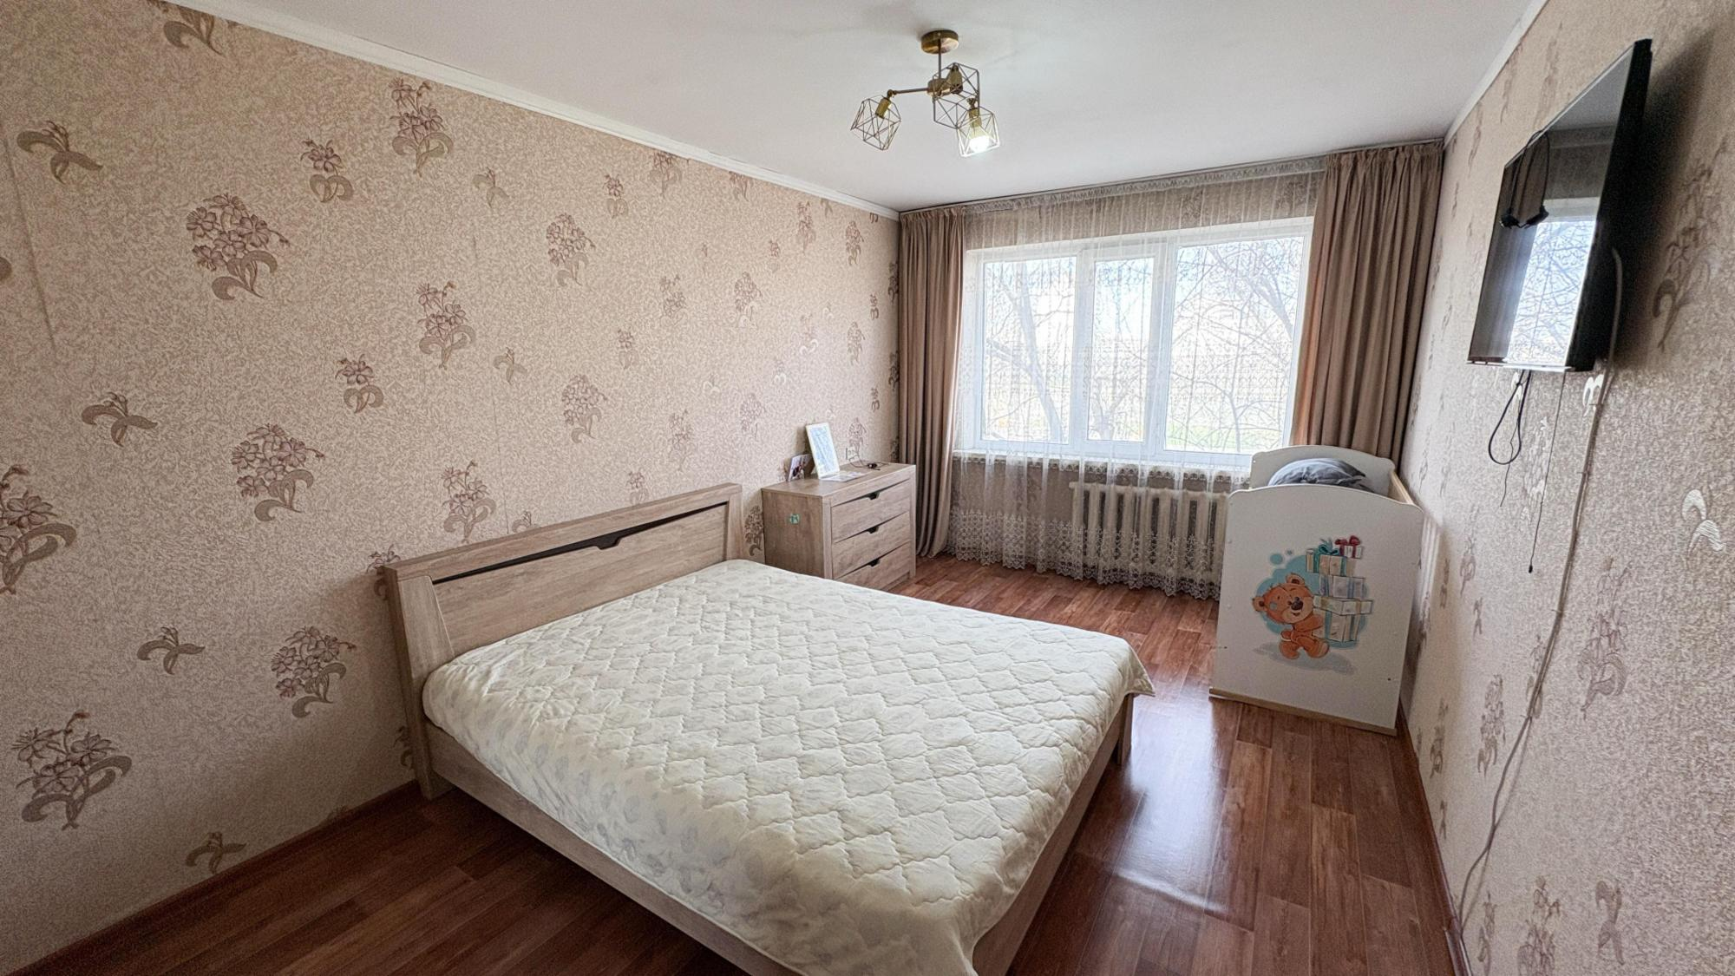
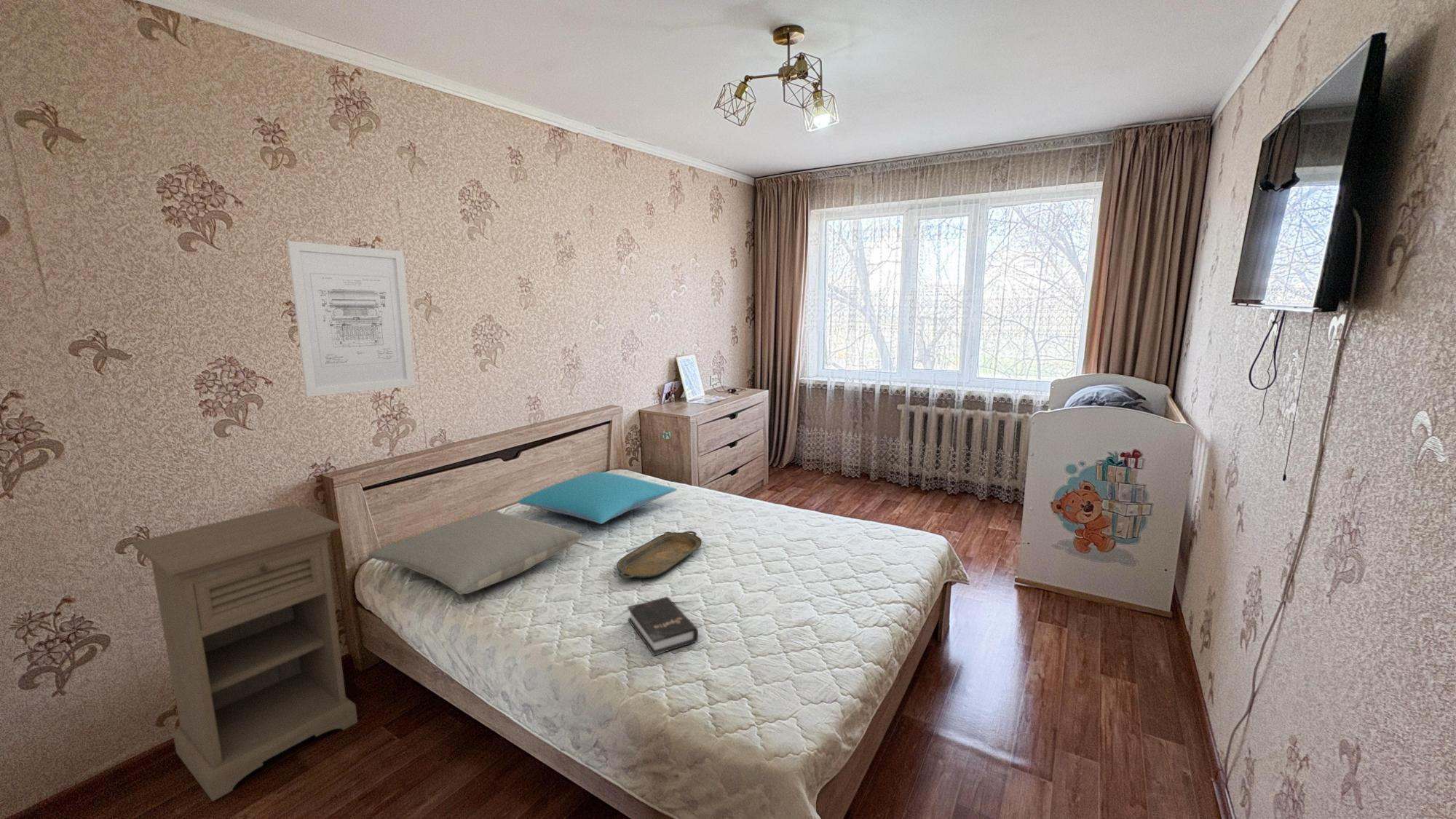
+ serving tray [616,531,703,579]
+ pillow [368,510,583,596]
+ nightstand [132,504,358,802]
+ hardback book [627,596,699,657]
+ pillow [518,471,678,525]
+ wall art [286,240,416,397]
